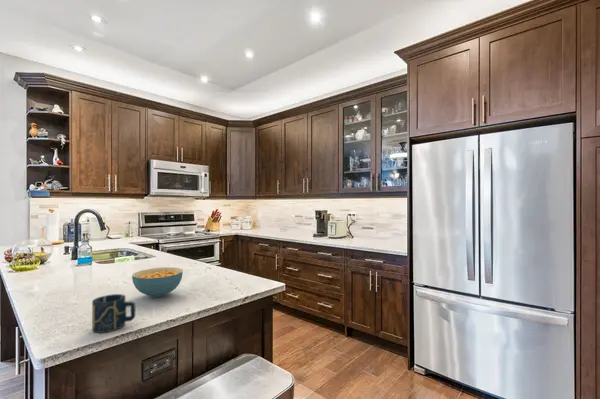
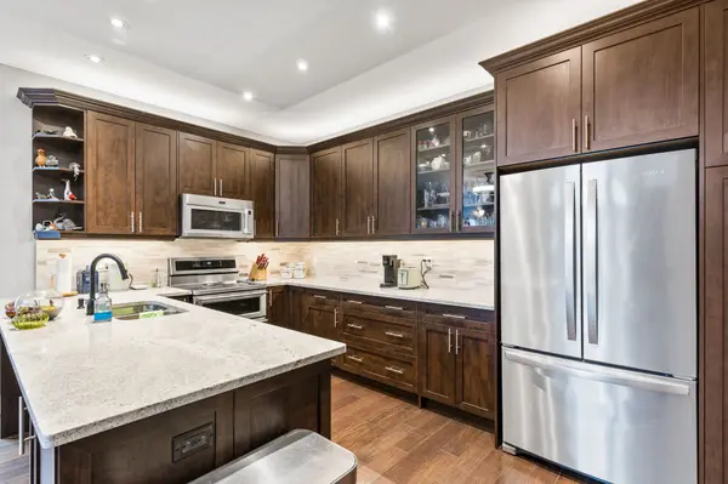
- cup [91,293,136,334]
- cereal bowl [131,266,184,298]
